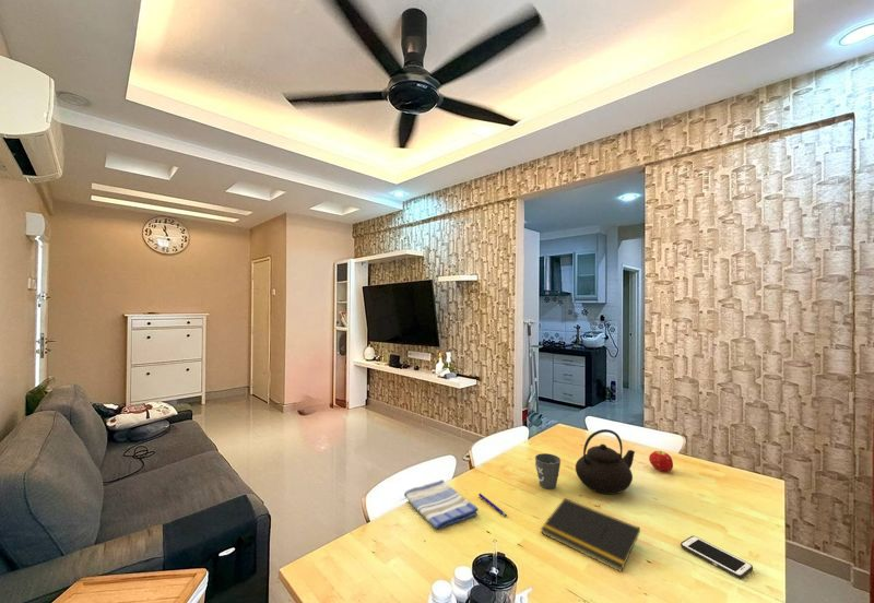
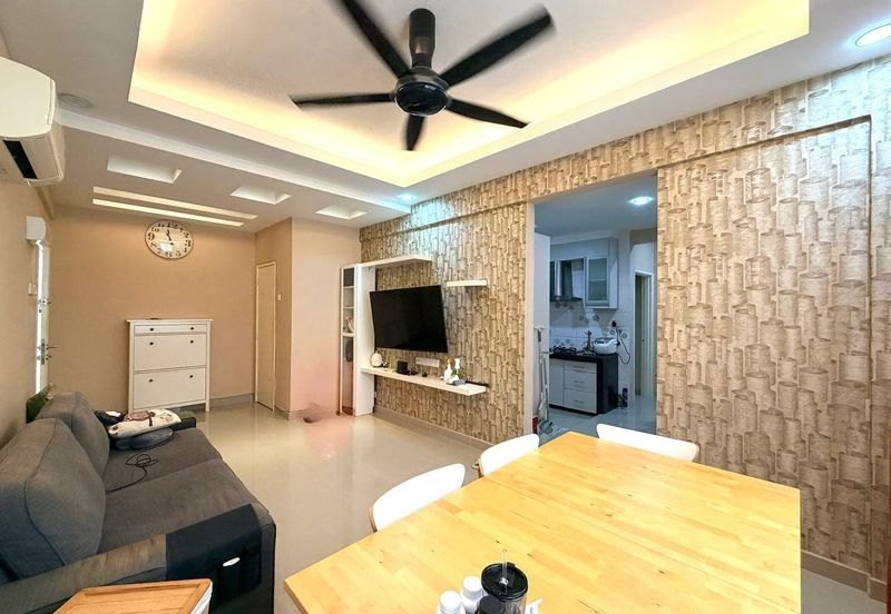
- fruit [648,450,674,473]
- cell phone [680,535,754,579]
- notepad [540,497,641,574]
- dish towel [403,478,480,530]
- mug [534,452,562,490]
- teapot [575,428,636,496]
- pen [477,493,508,518]
